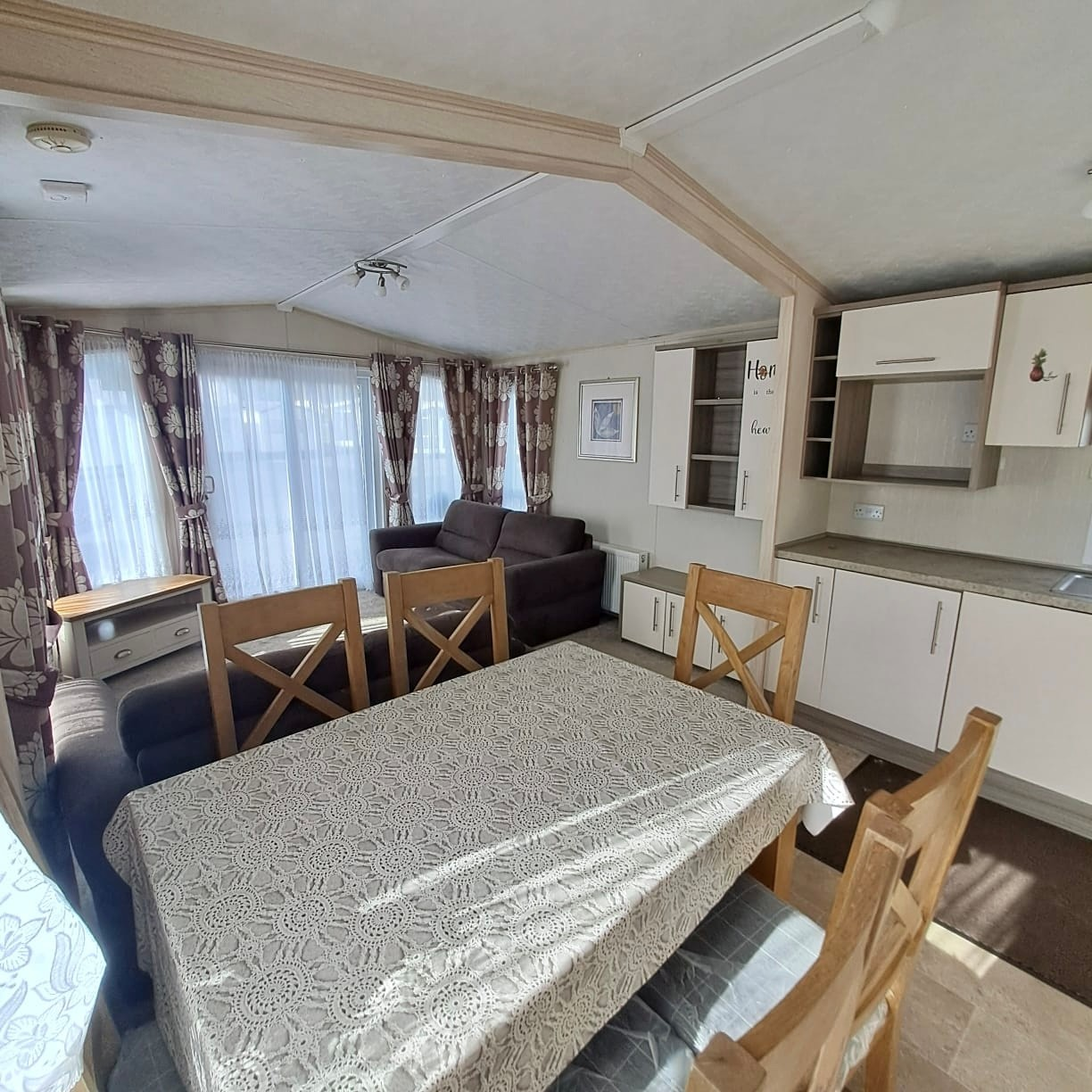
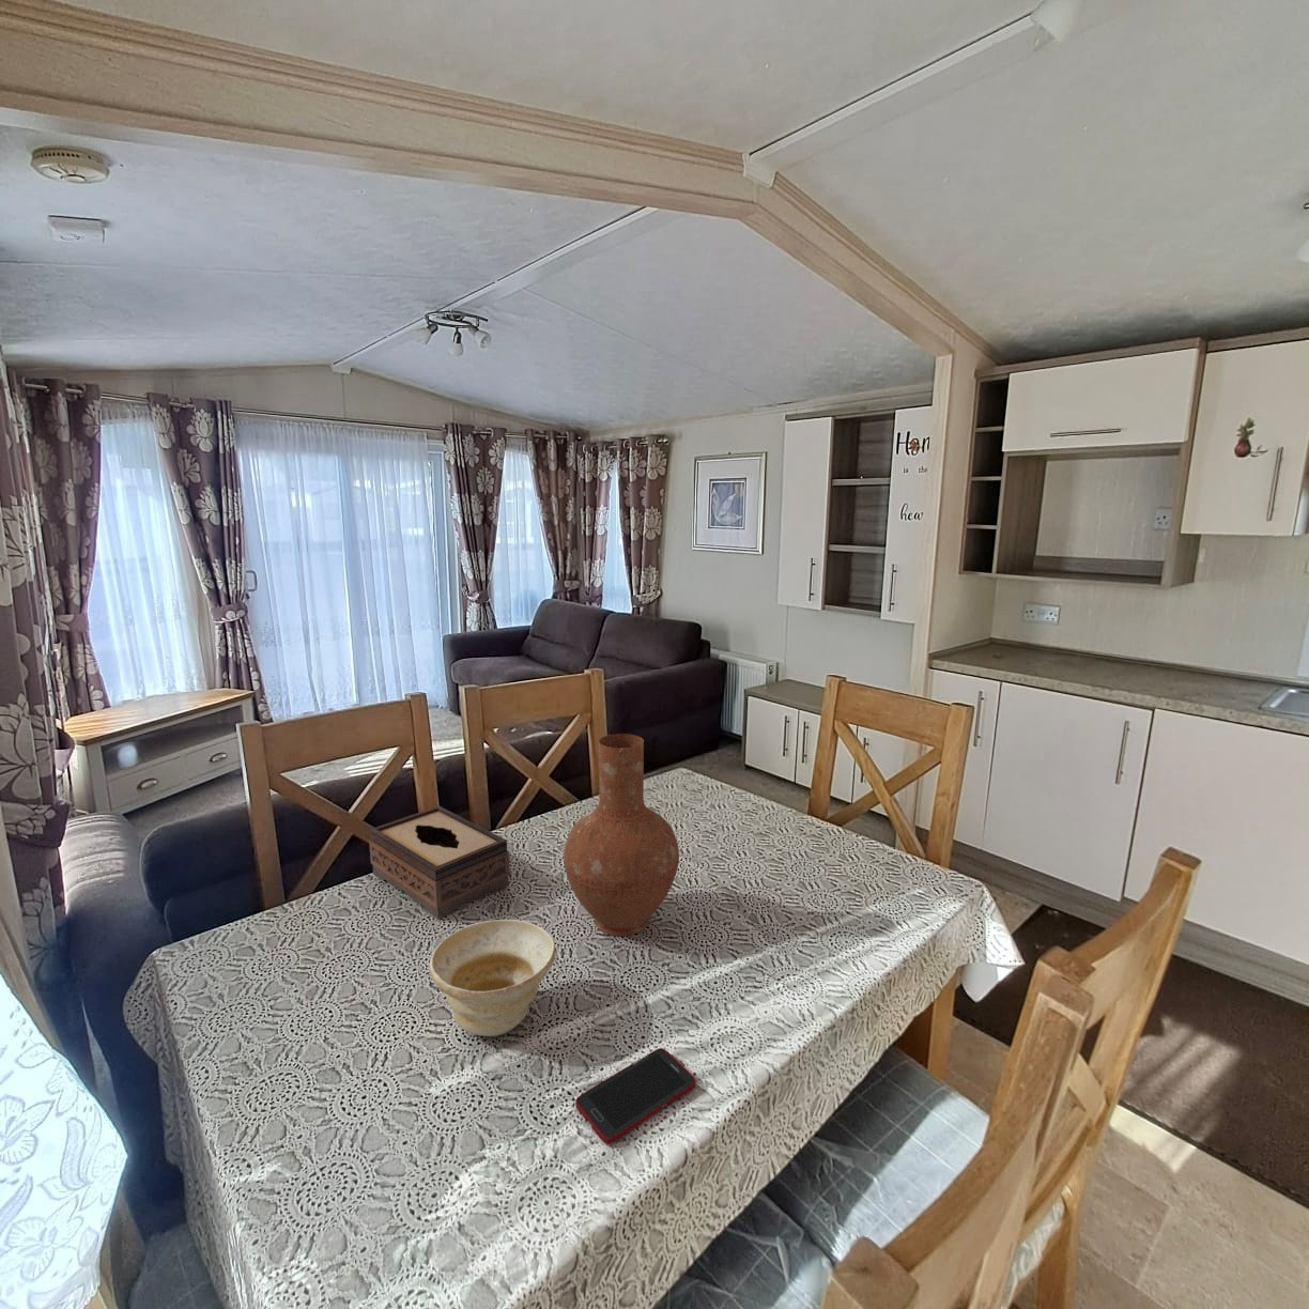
+ cell phone [574,1046,698,1146]
+ tissue box [368,806,511,921]
+ bowl [429,918,556,1037]
+ vase [562,732,680,937]
